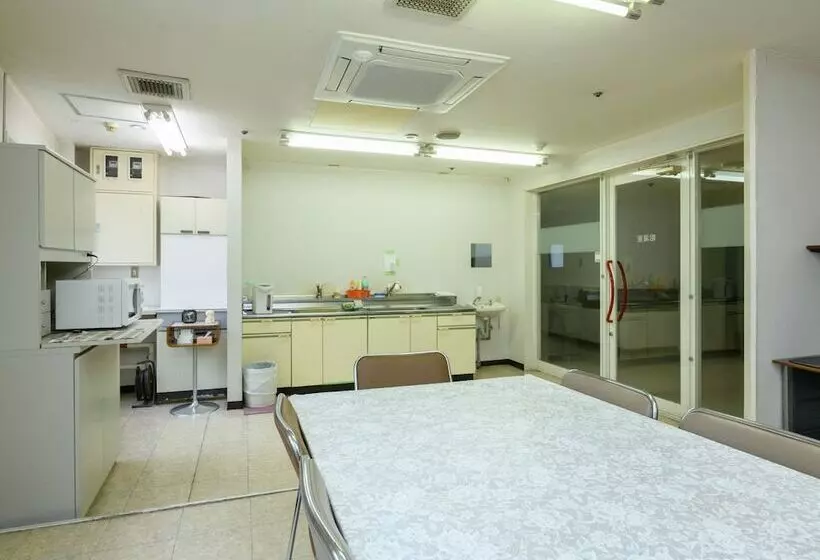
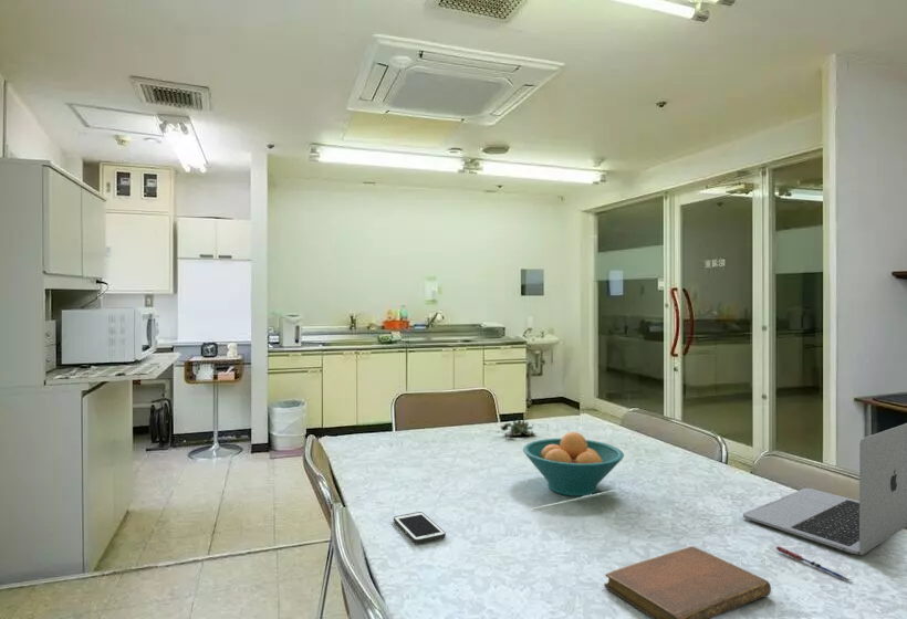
+ cell phone [393,511,447,545]
+ fruit bowl [522,431,625,497]
+ laptop [742,422,907,556]
+ notebook [604,545,772,619]
+ succulent plant [494,418,550,439]
+ pen [775,545,852,583]
